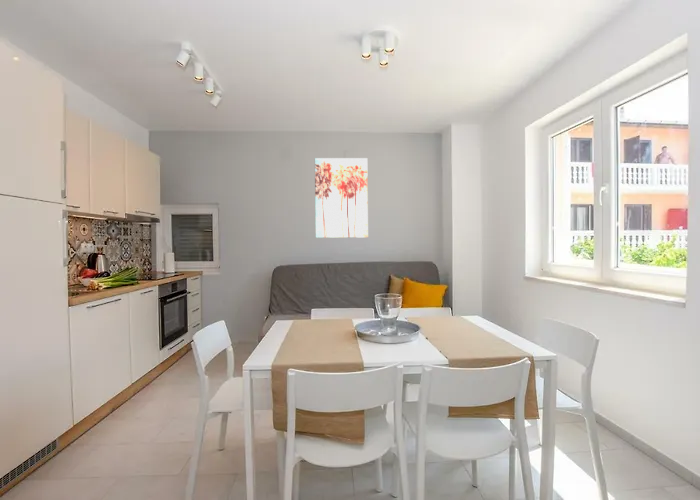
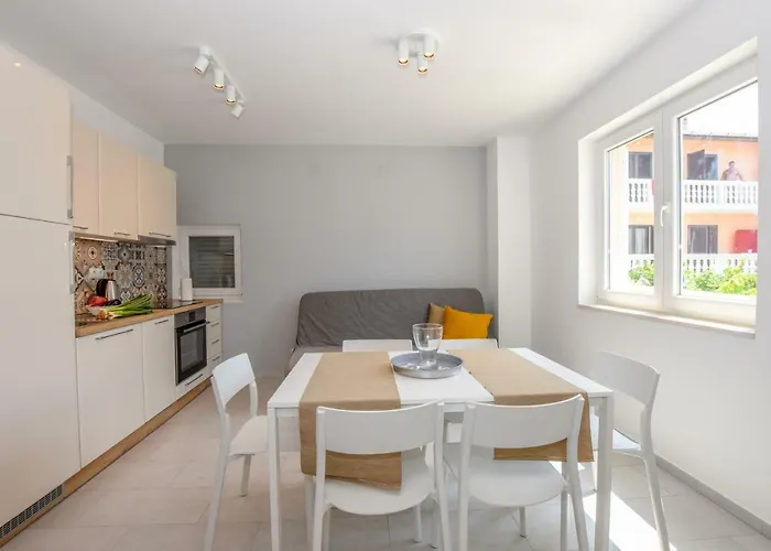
- wall art [314,157,369,239]
